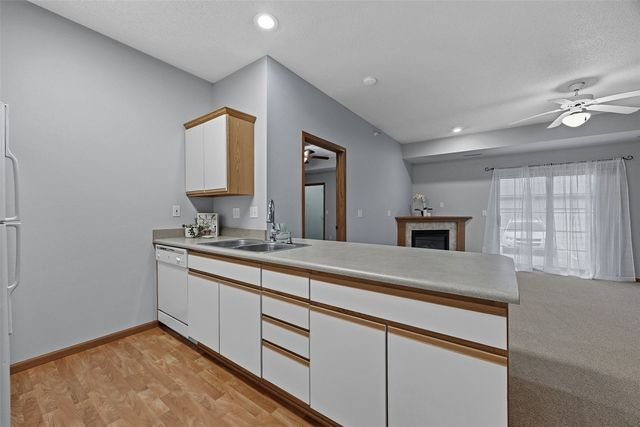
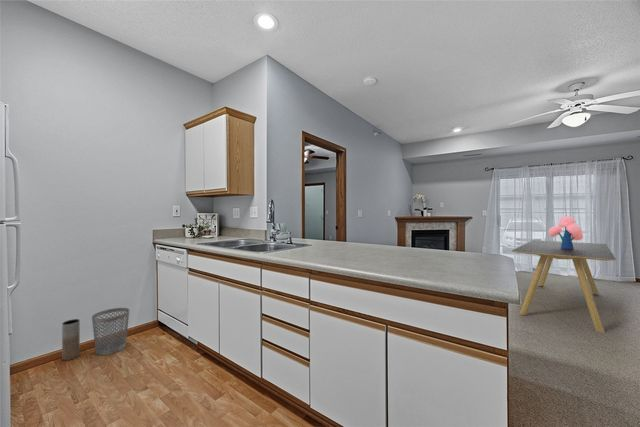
+ bouquet [547,215,584,249]
+ wastebasket [91,307,130,356]
+ vase [61,318,81,361]
+ dining table [510,239,617,334]
